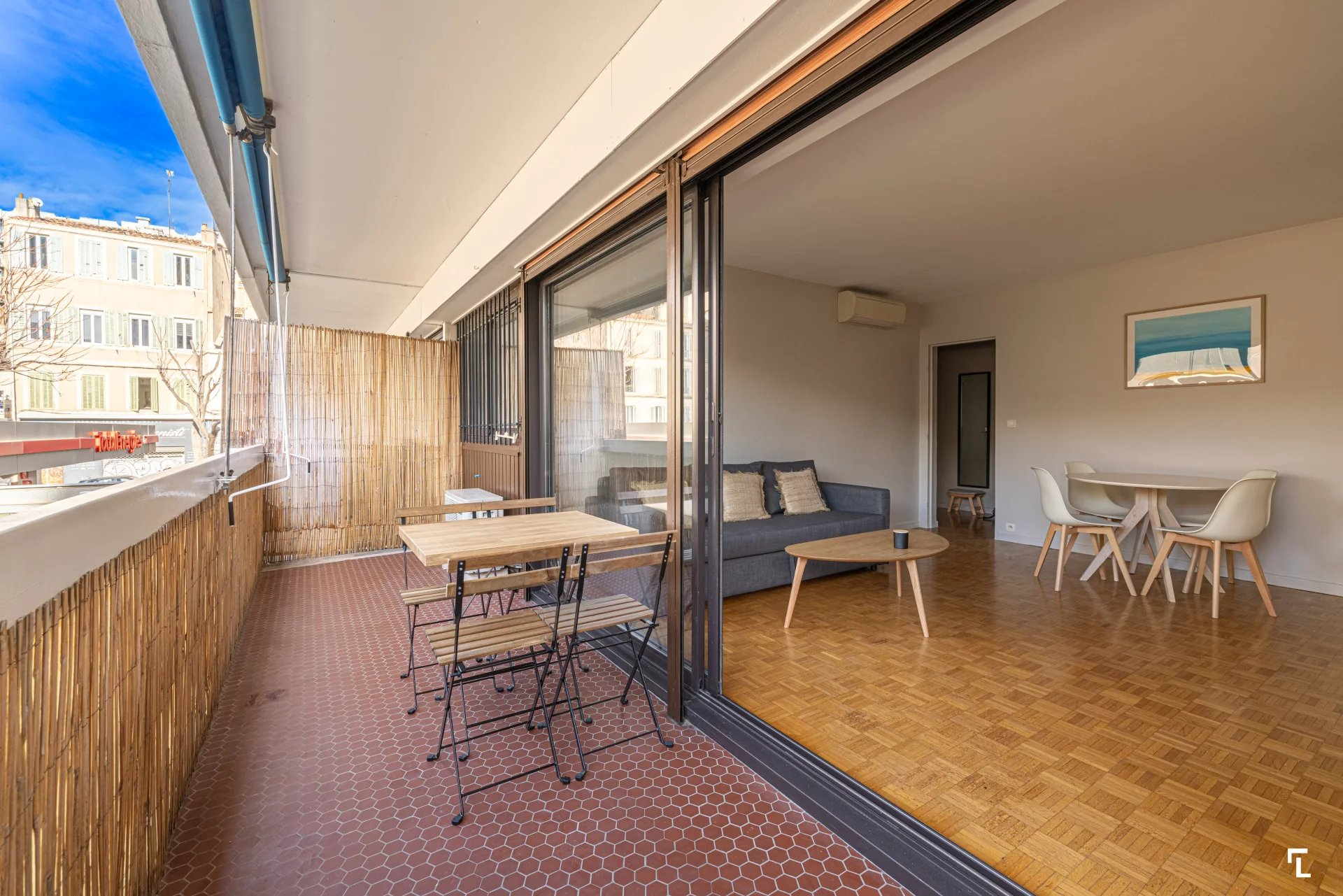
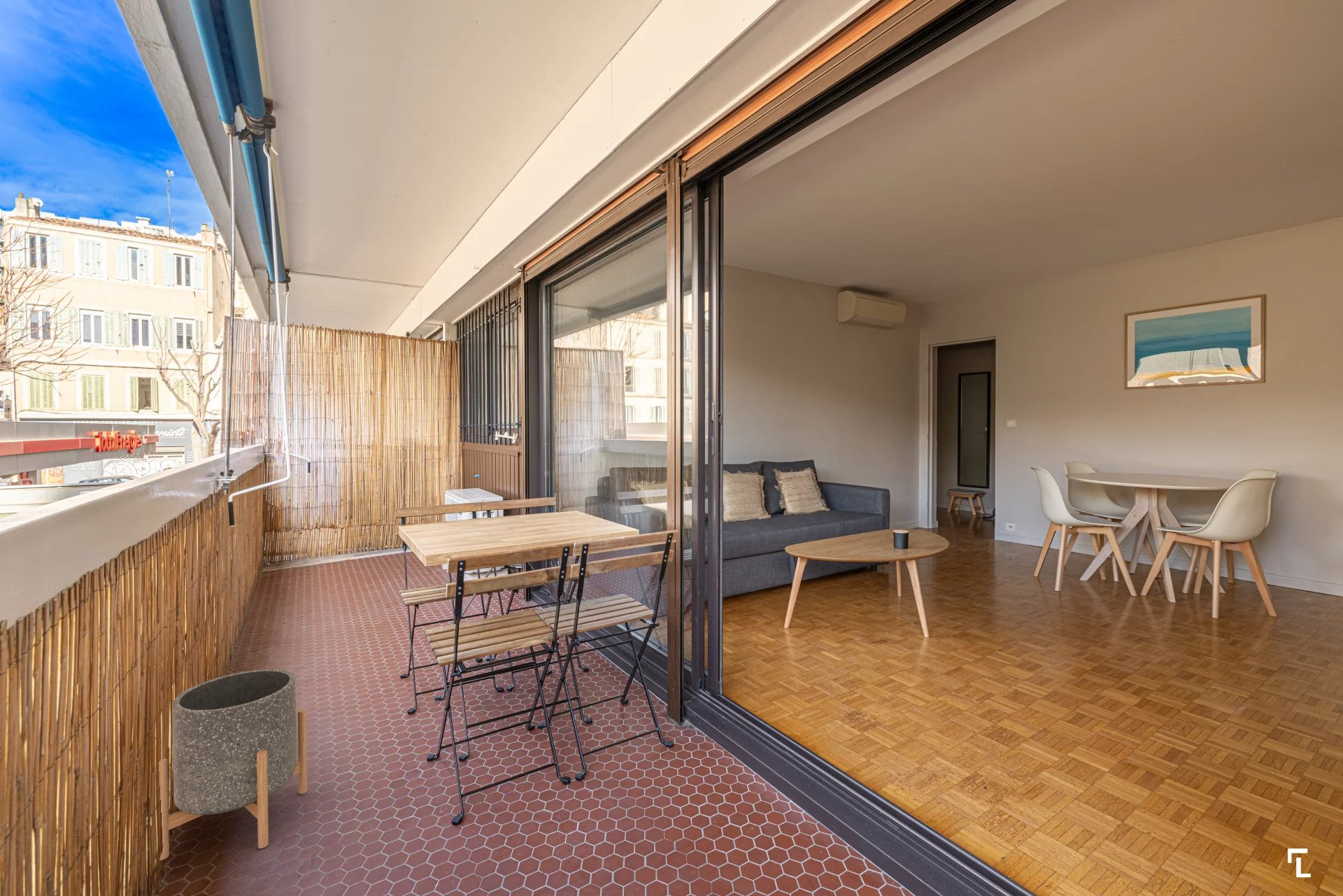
+ planter [159,669,308,861]
